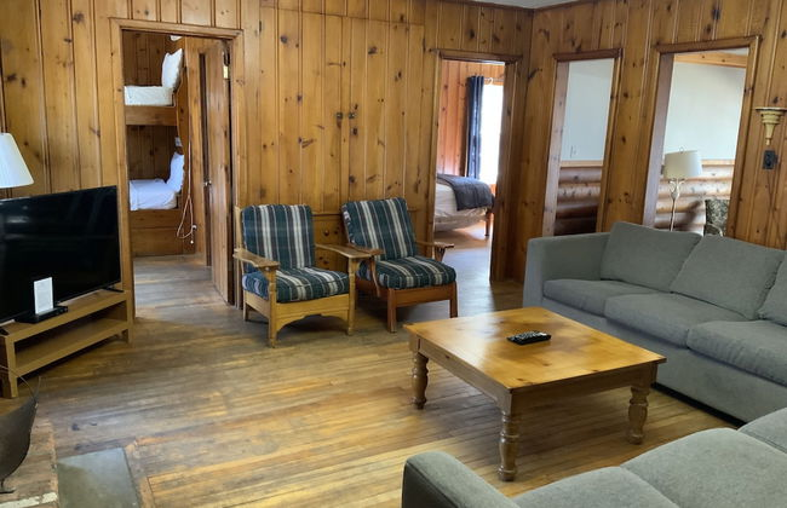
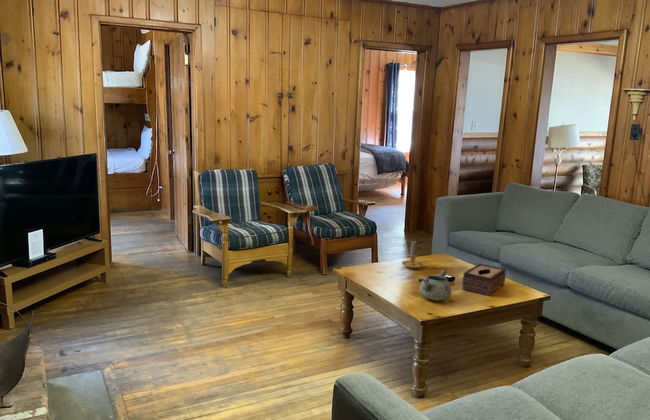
+ candle [401,240,429,270]
+ tissue box [461,263,507,296]
+ decorative bowl [418,269,452,302]
